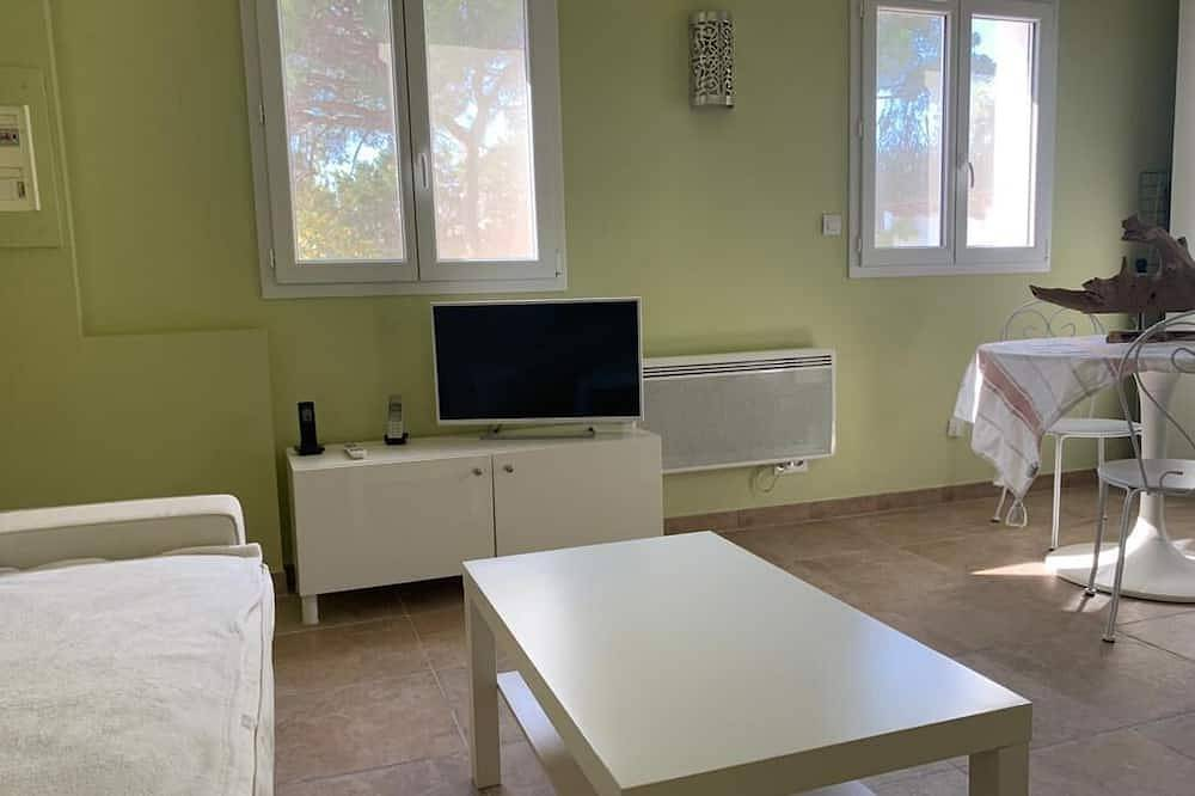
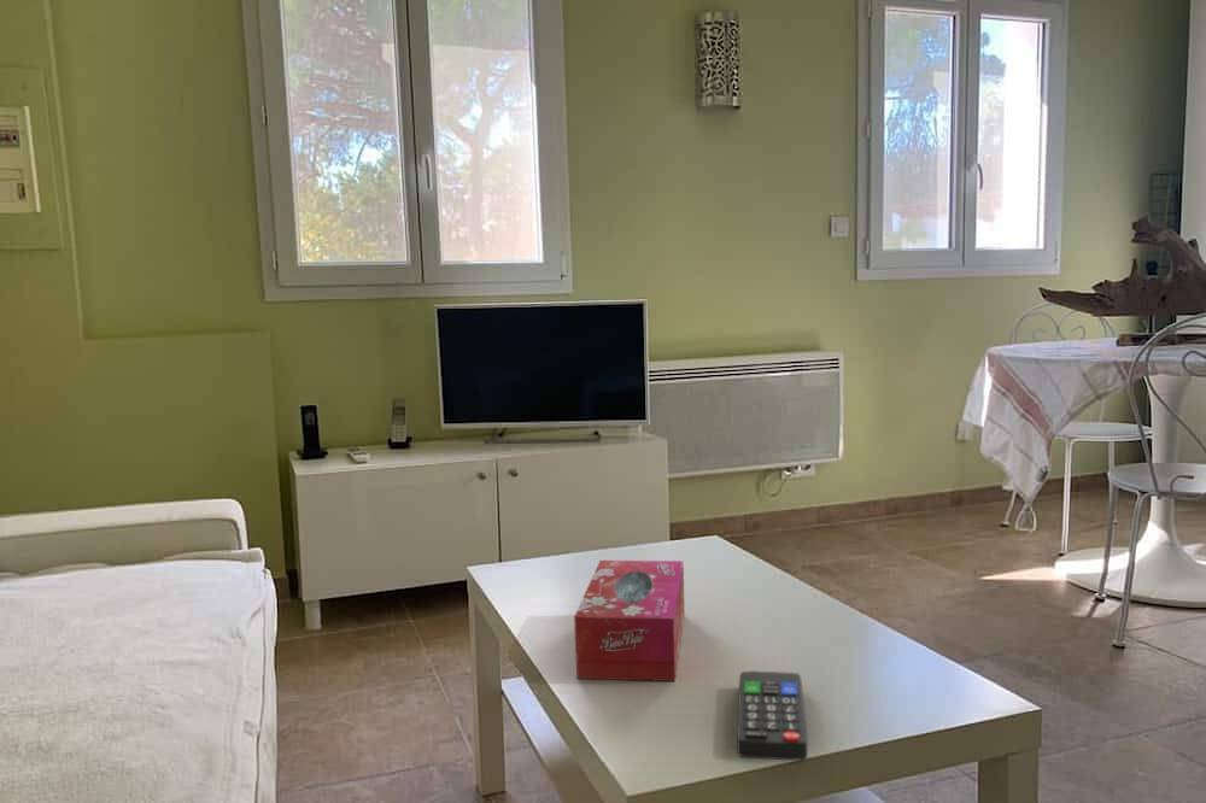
+ tissue box [573,559,686,682]
+ remote control [736,670,808,761]
